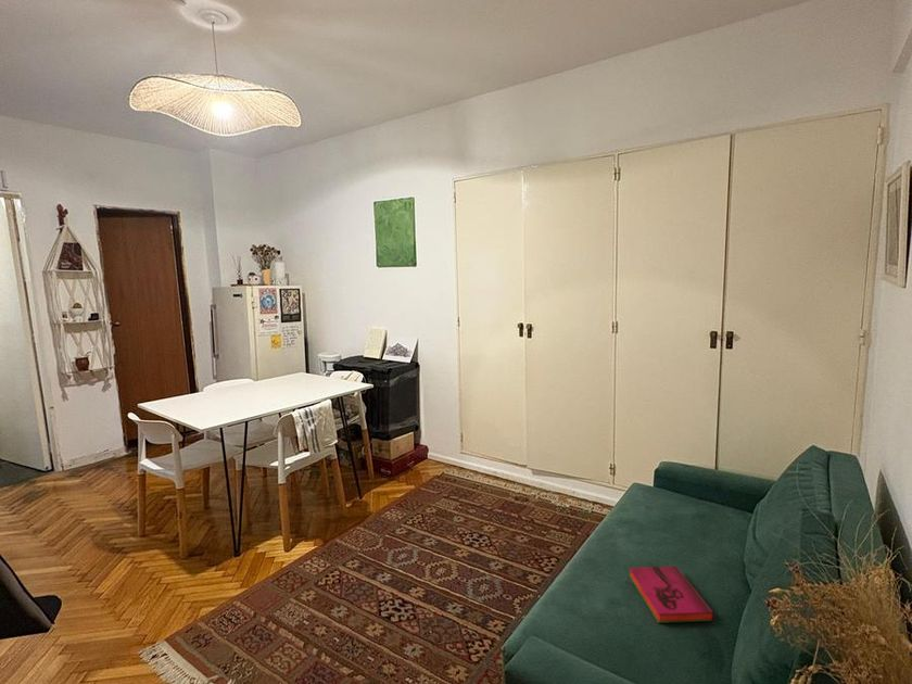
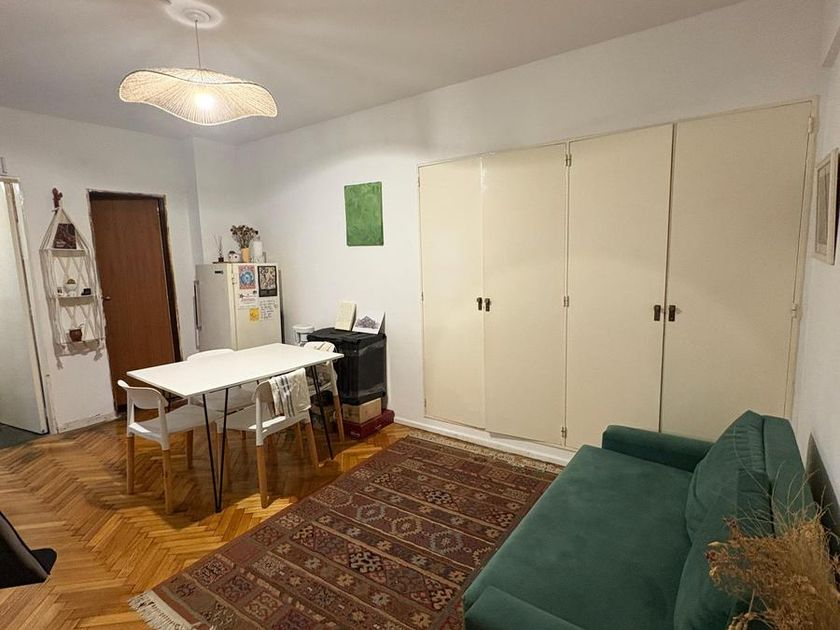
- hardback book [628,565,715,624]
